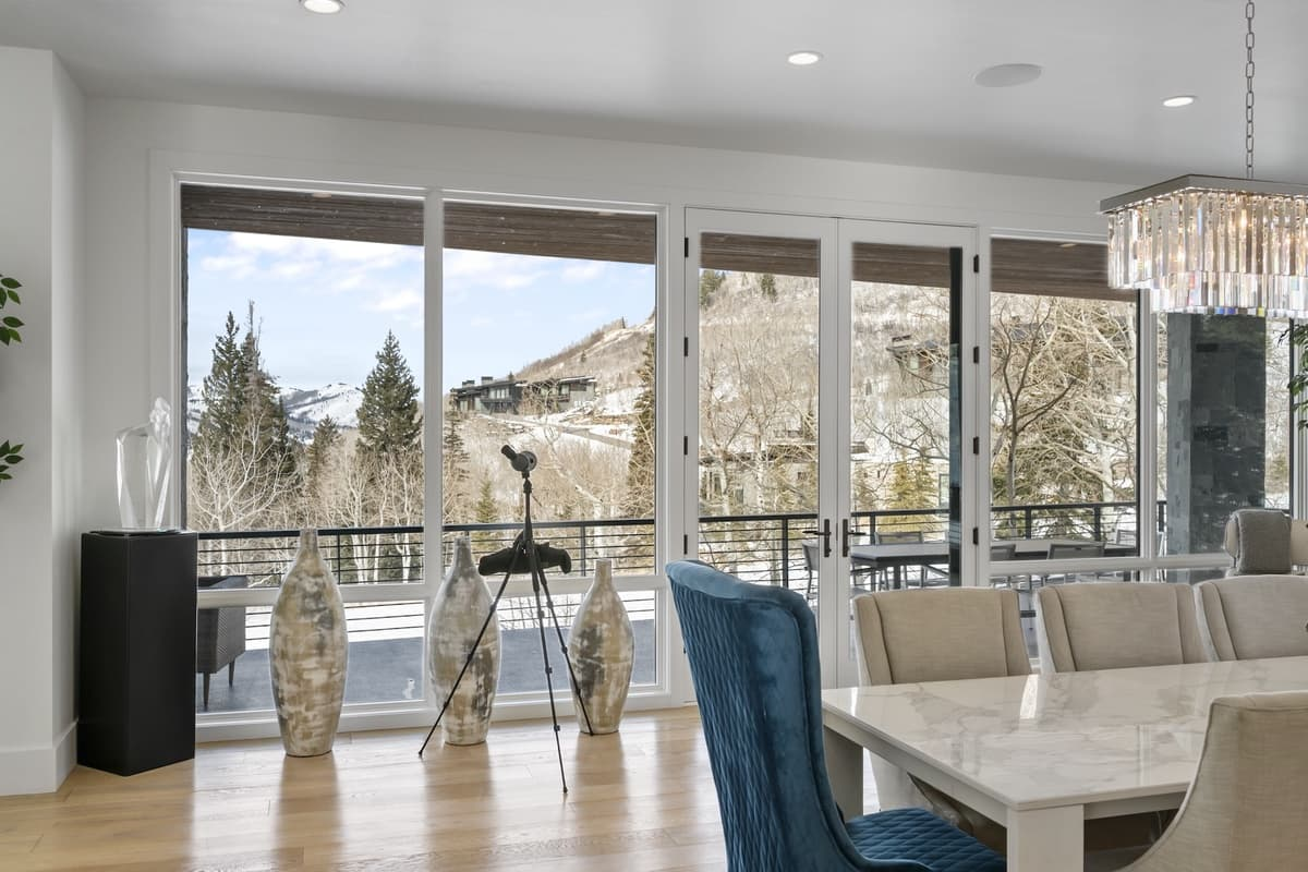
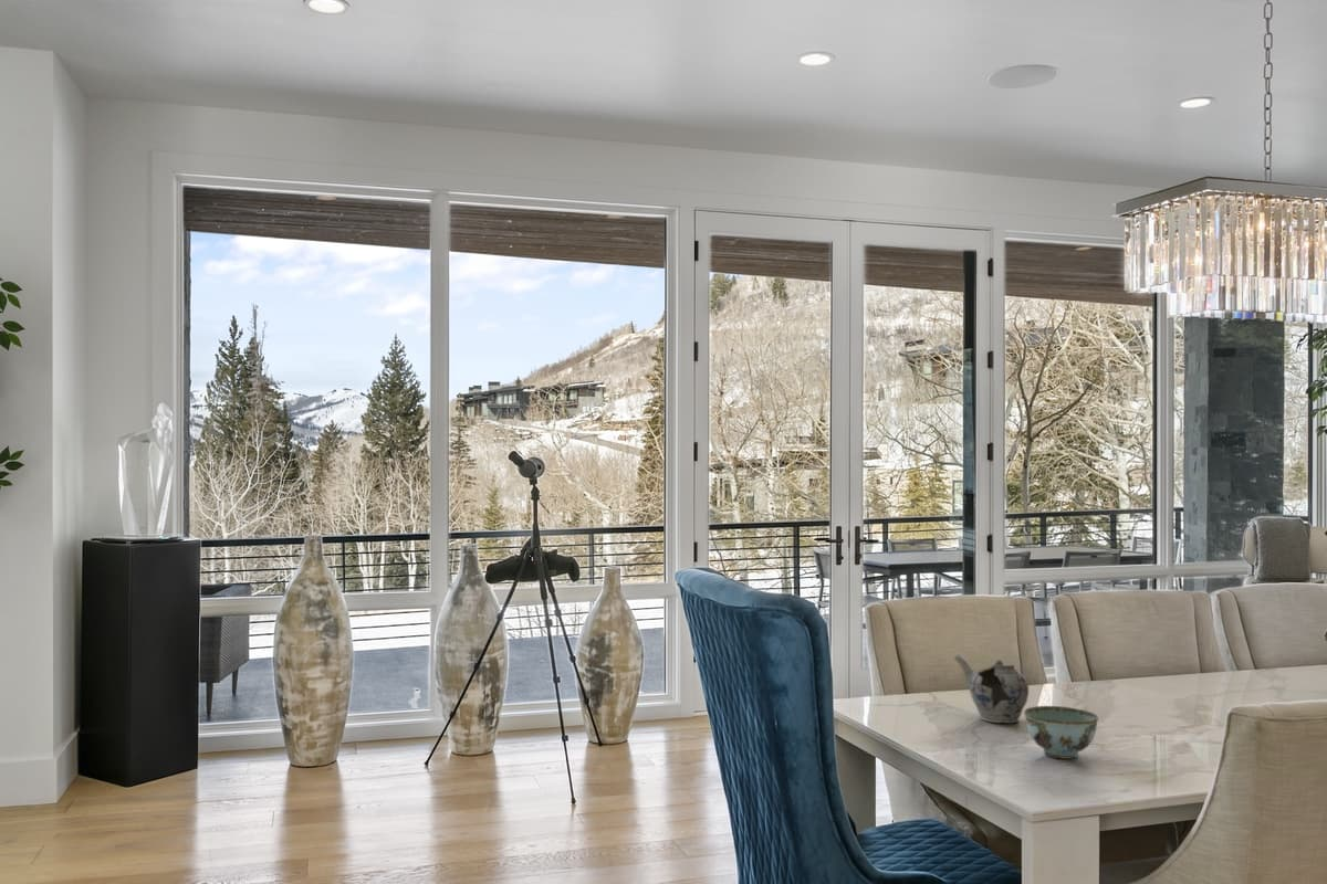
+ teapot [953,654,1030,724]
+ bowl [1023,705,1099,760]
